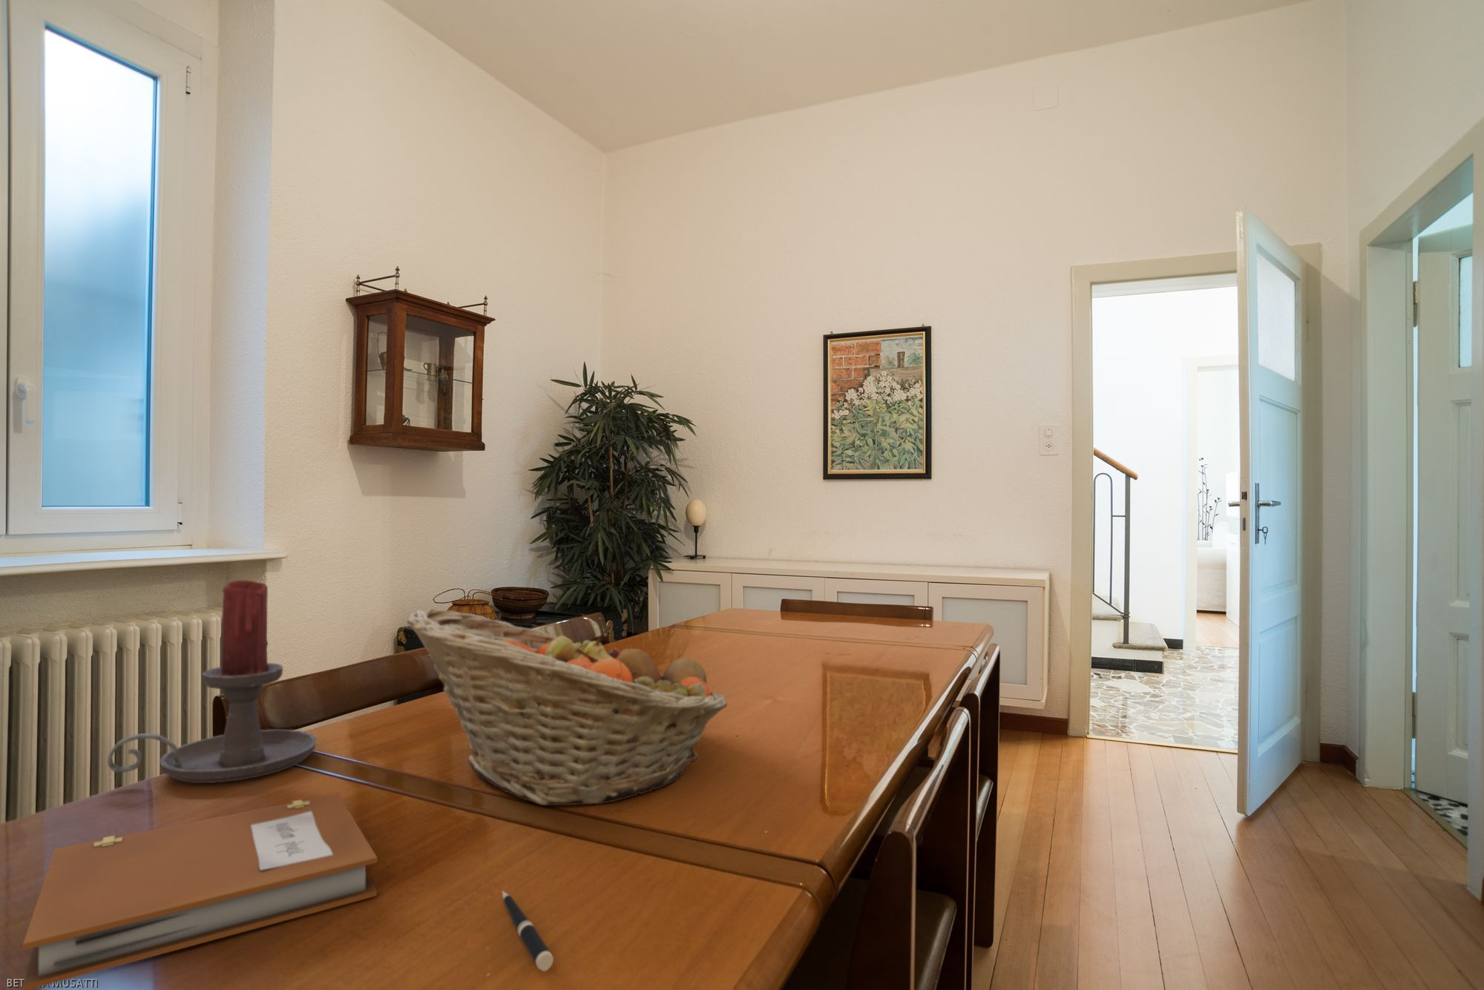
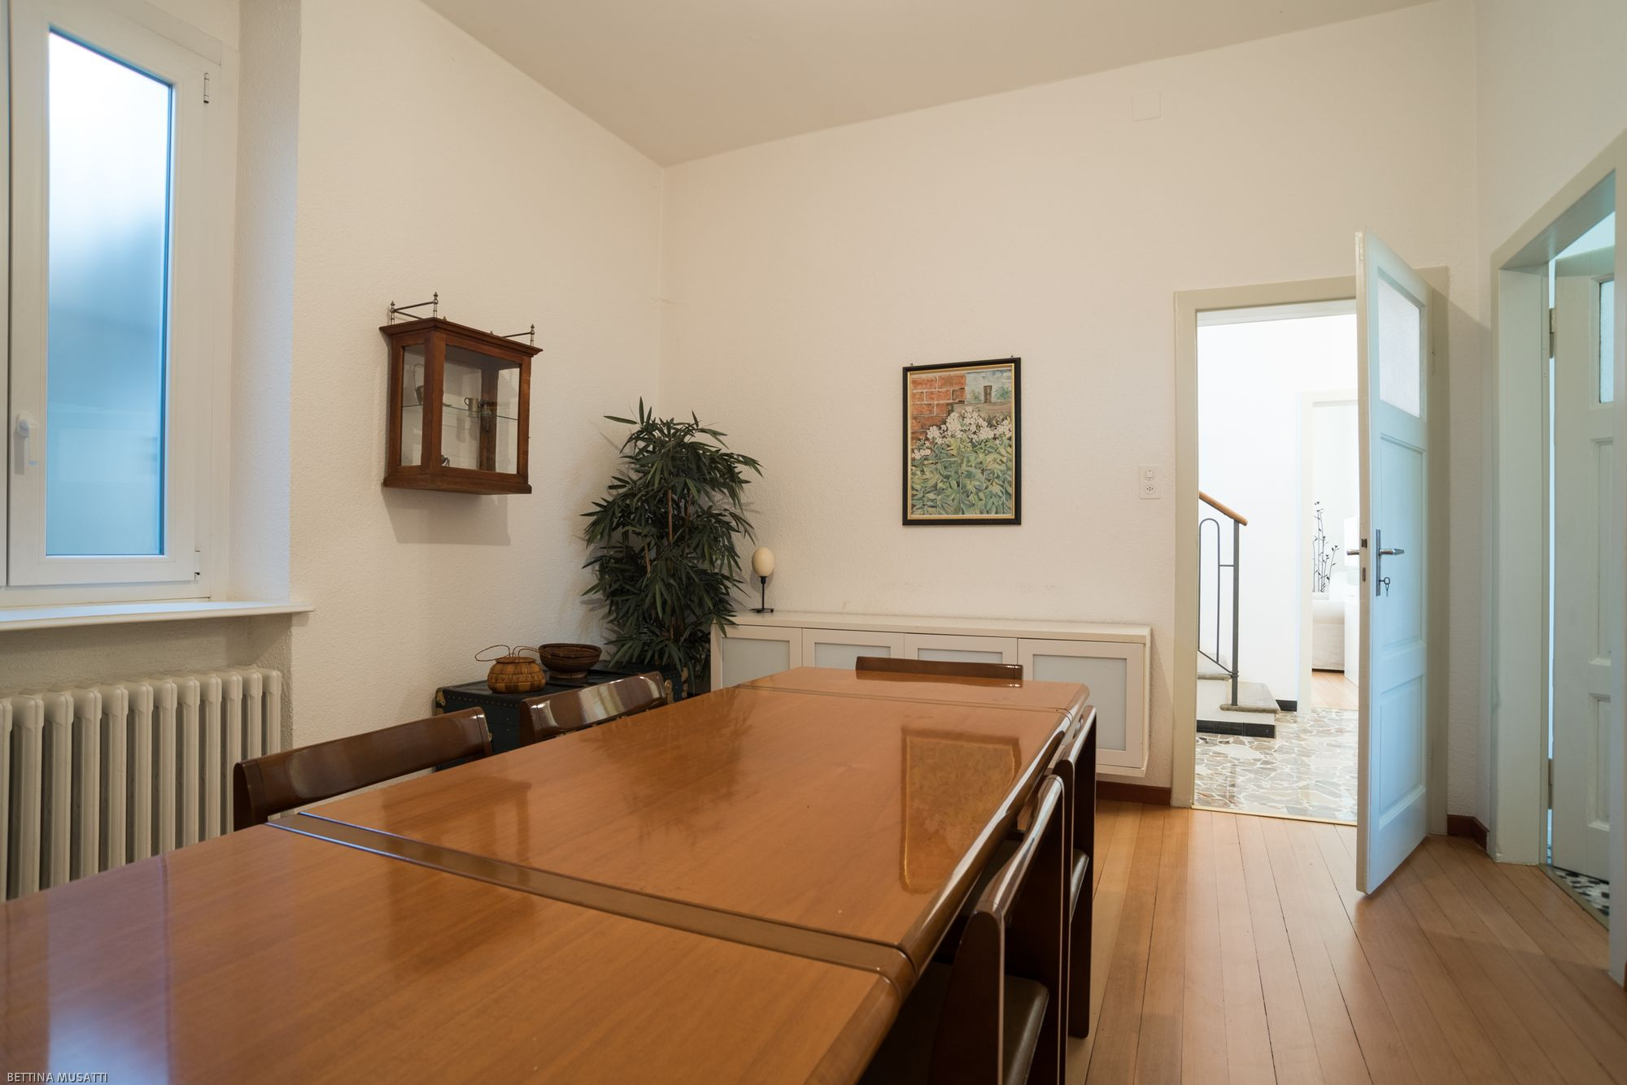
- pen [502,891,555,972]
- notebook [21,792,378,990]
- fruit basket [406,608,728,807]
- candle holder [106,579,317,783]
